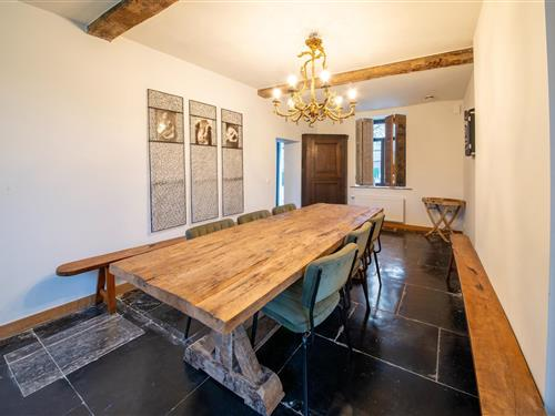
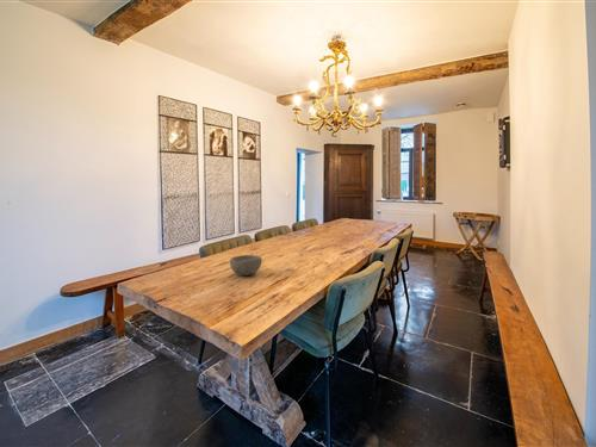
+ bowl [229,254,263,277]
